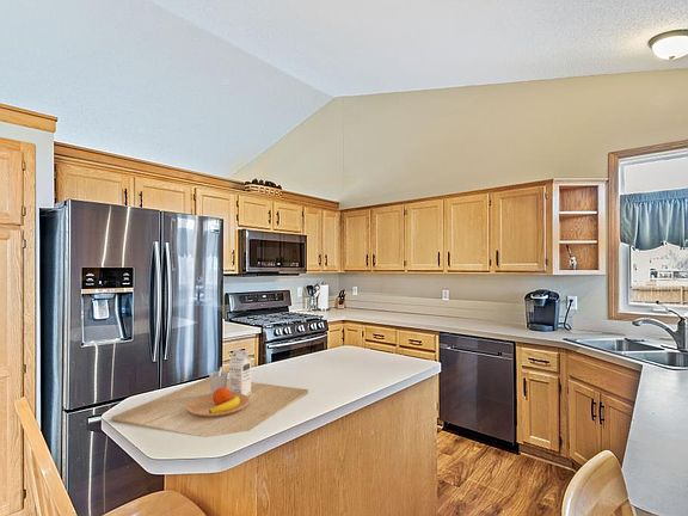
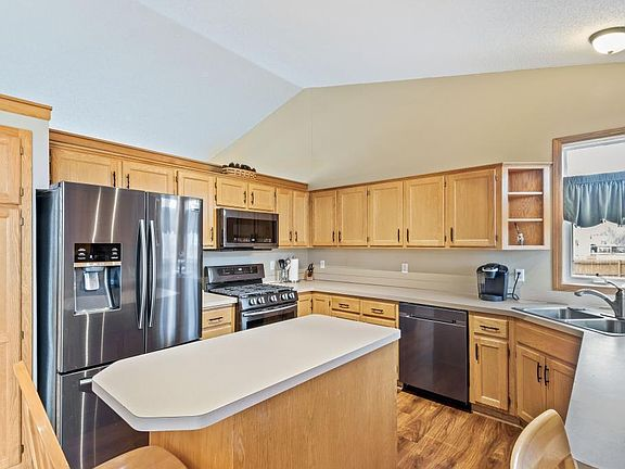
- cutting board [111,349,309,438]
